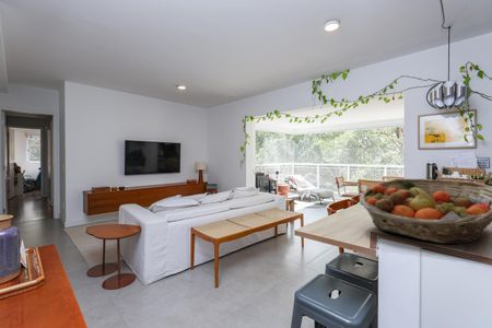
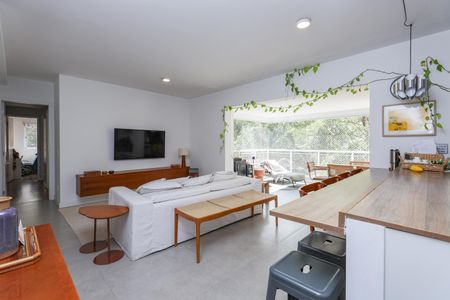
- fruit basket [358,177,492,245]
